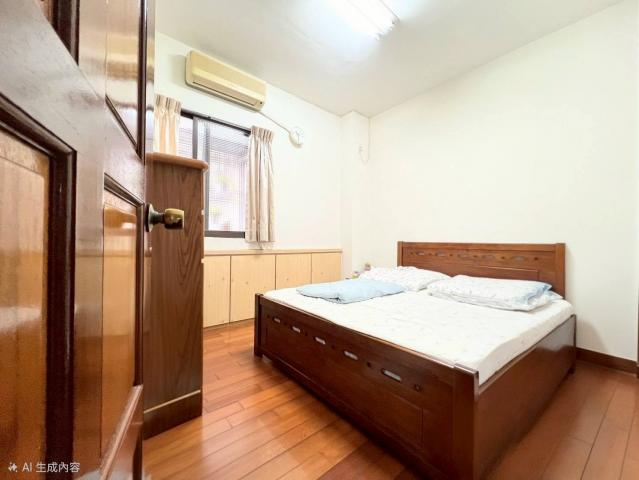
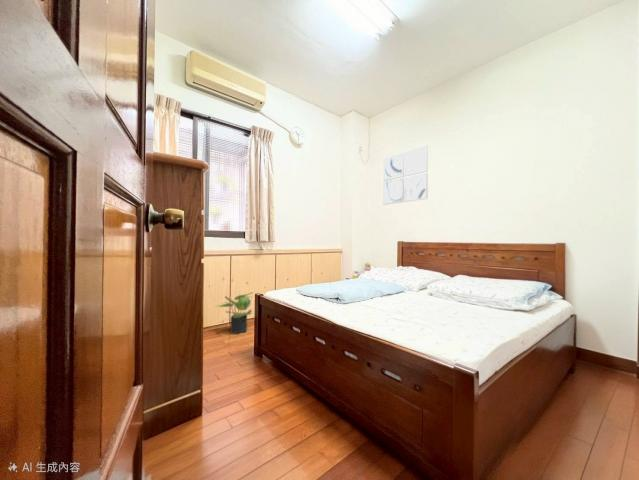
+ potted plant [214,291,254,335]
+ wall art [382,144,429,206]
